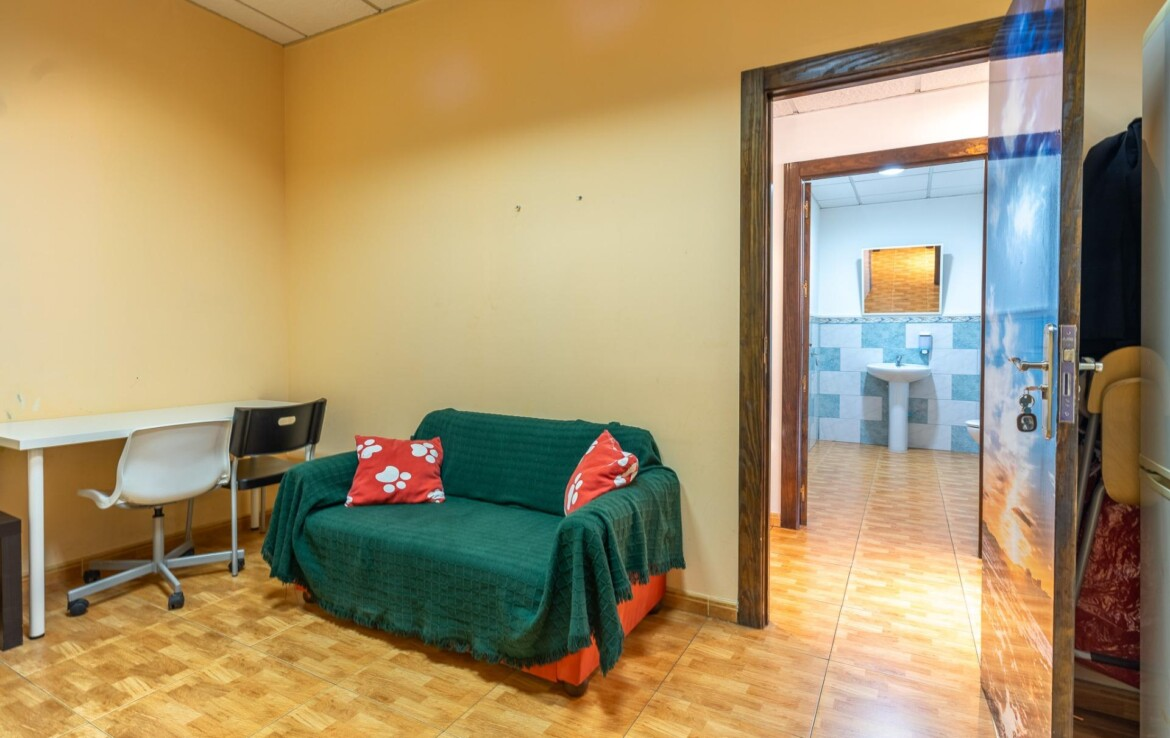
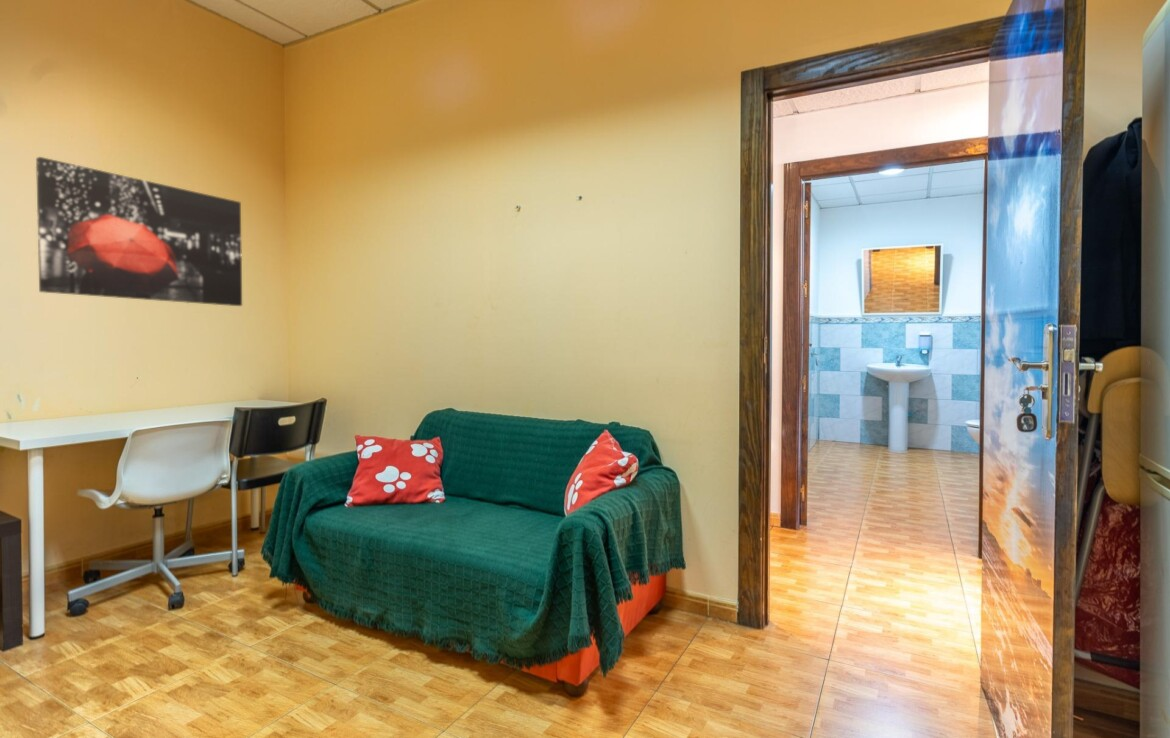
+ wall art [35,156,243,307]
